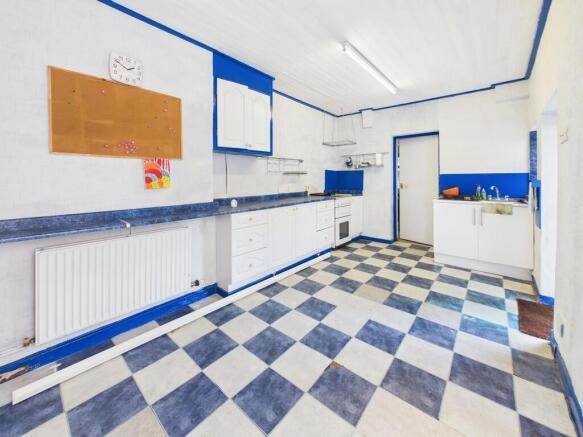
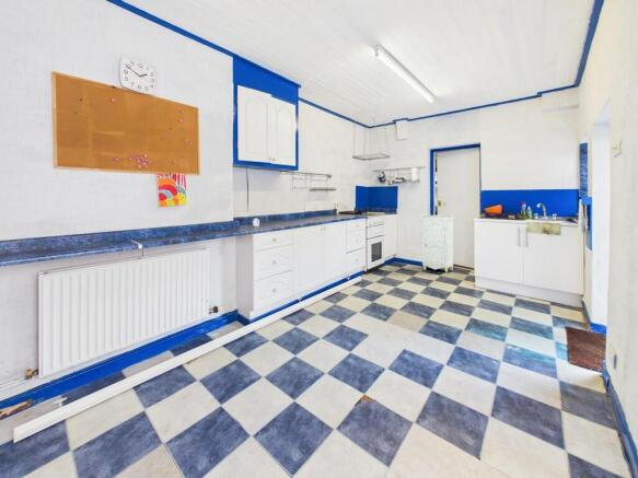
+ storage cabinet [420,213,455,273]
